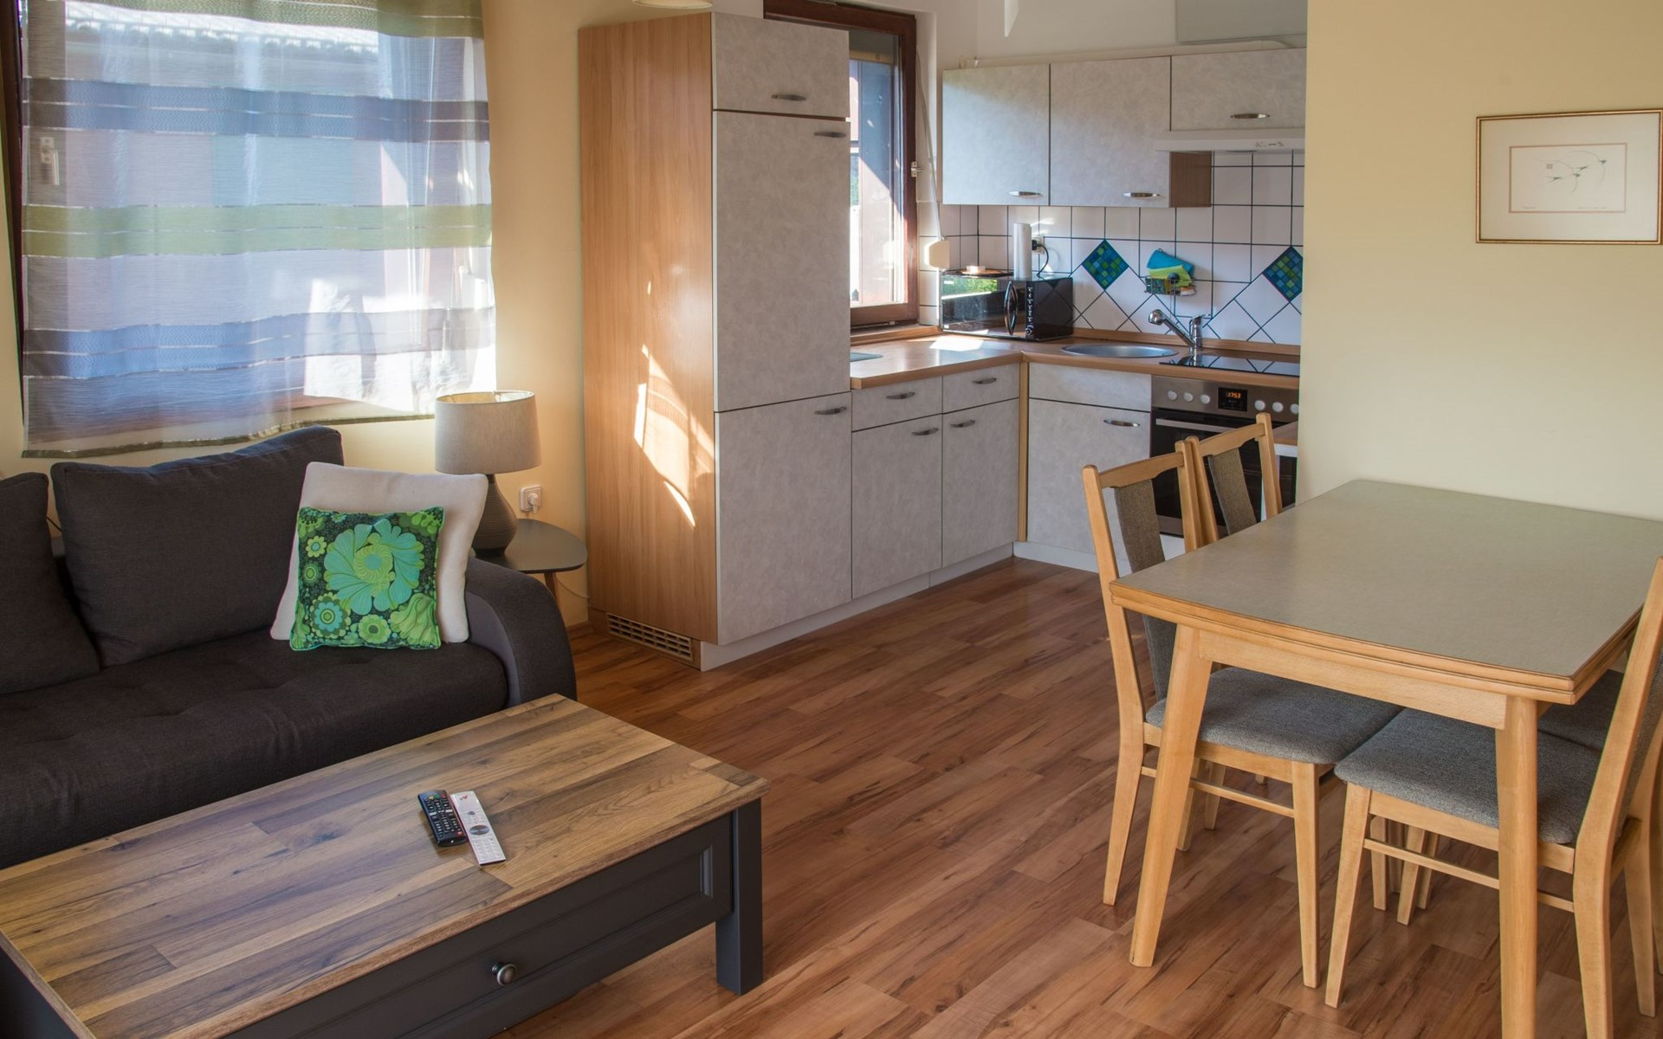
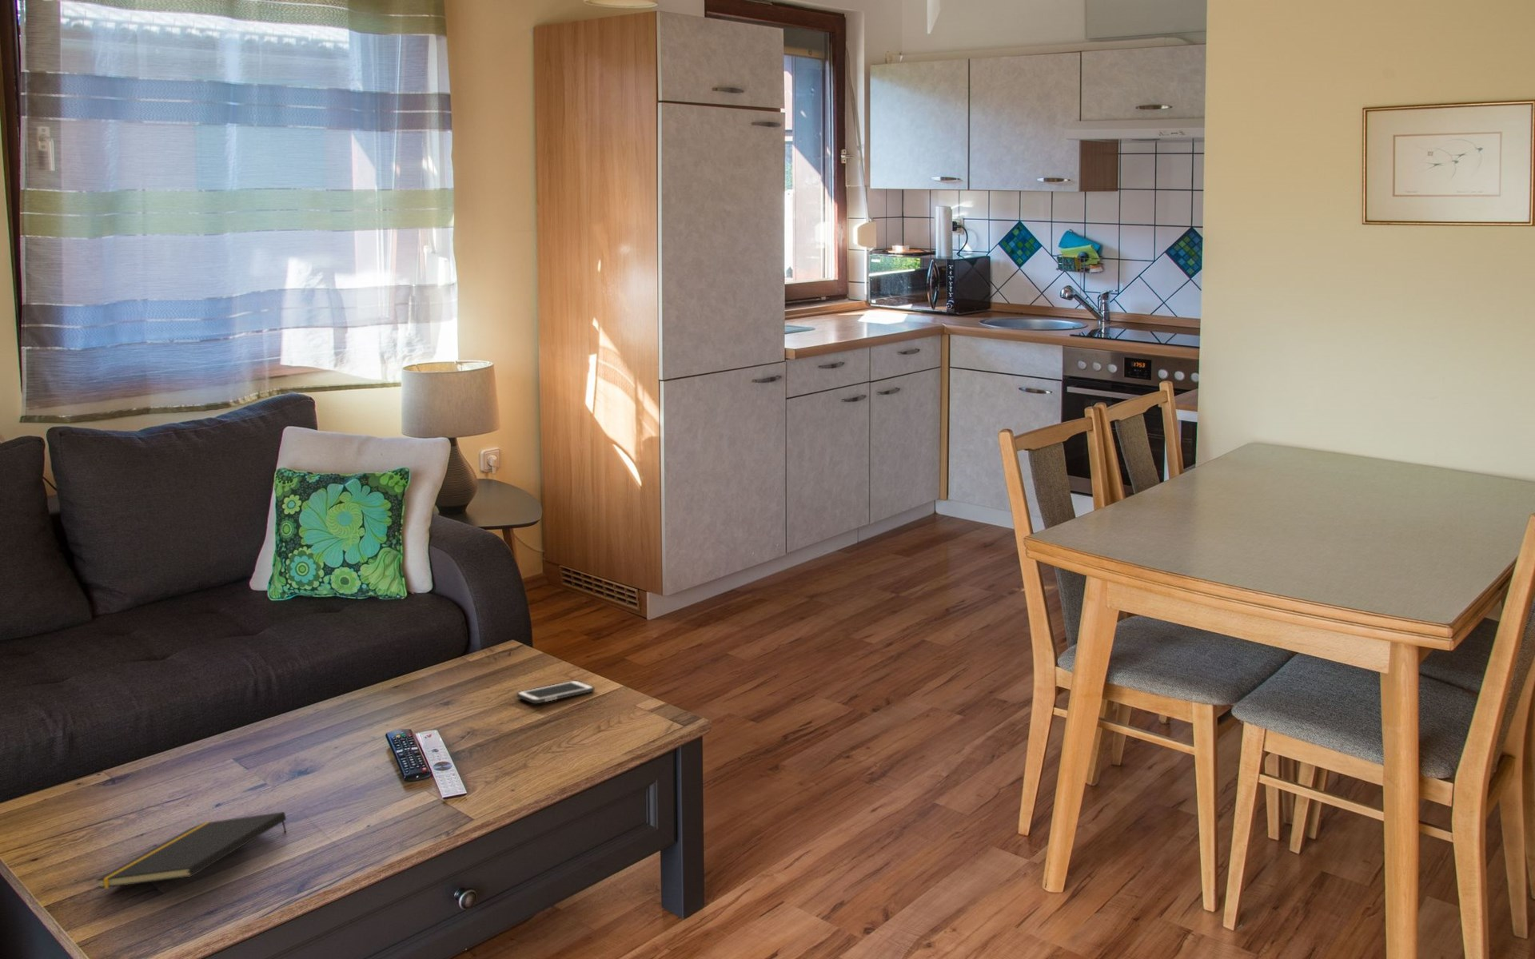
+ notepad [95,811,287,889]
+ cell phone [516,681,596,704]
